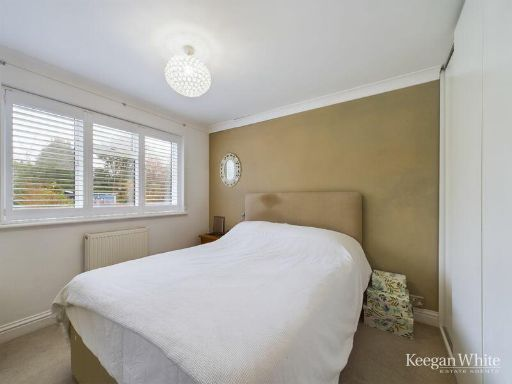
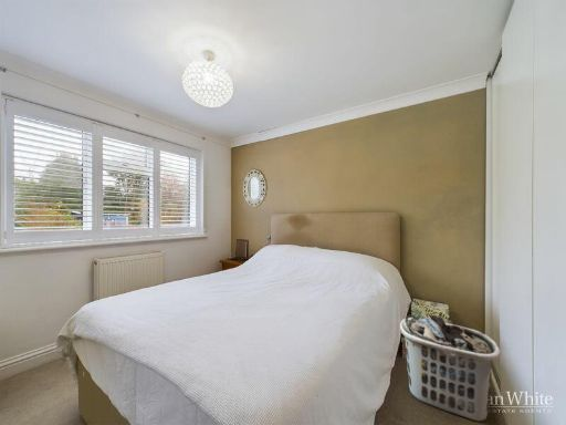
+ clothes hamper [399,314,502,423]
